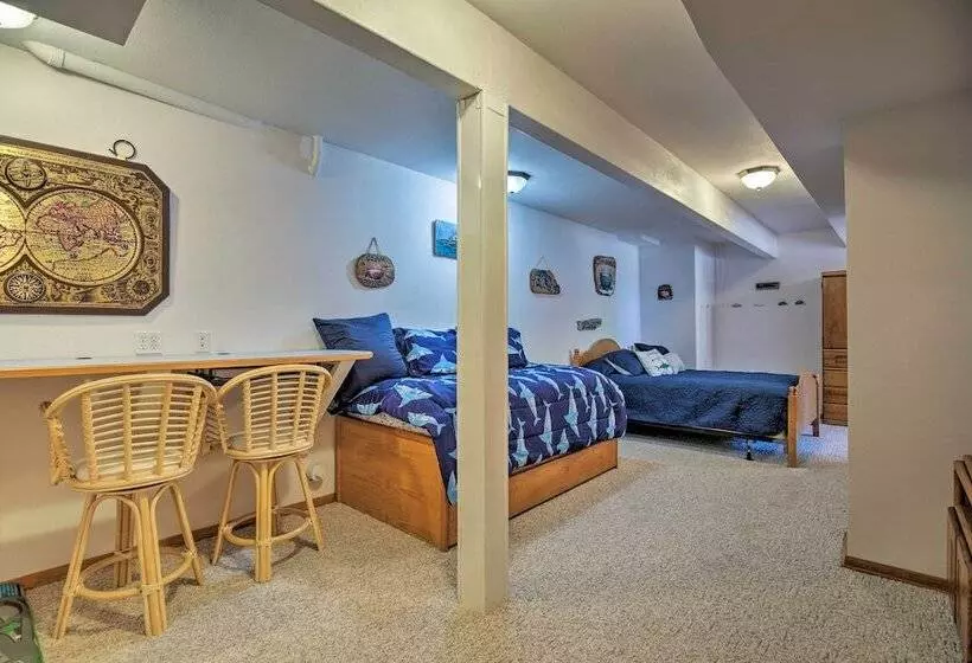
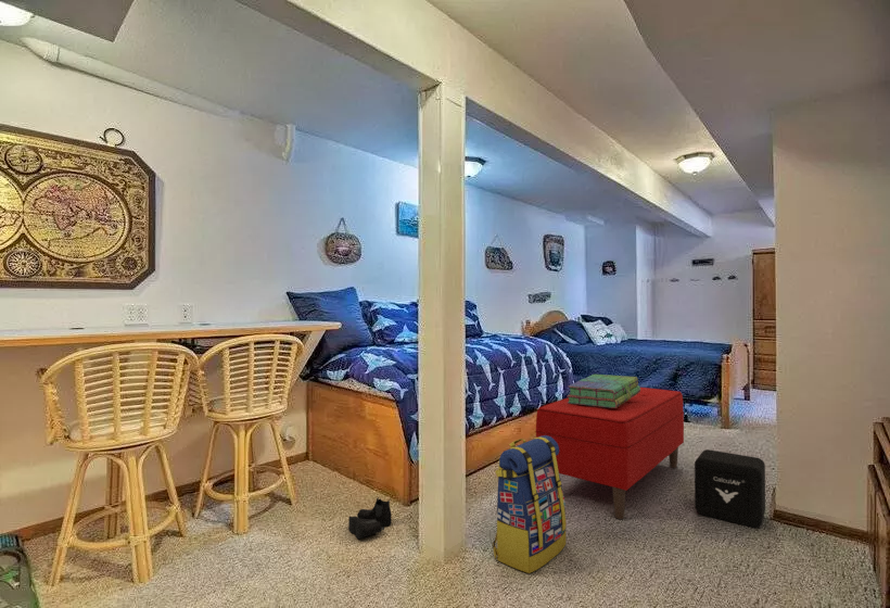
+ bench [534,387,685,520]
+ air purifier [694,448,766,529]
+ boots [347,496,393,540]
+ stack of books [567,373,641,408]
+ backpack [492,435,568,574]
